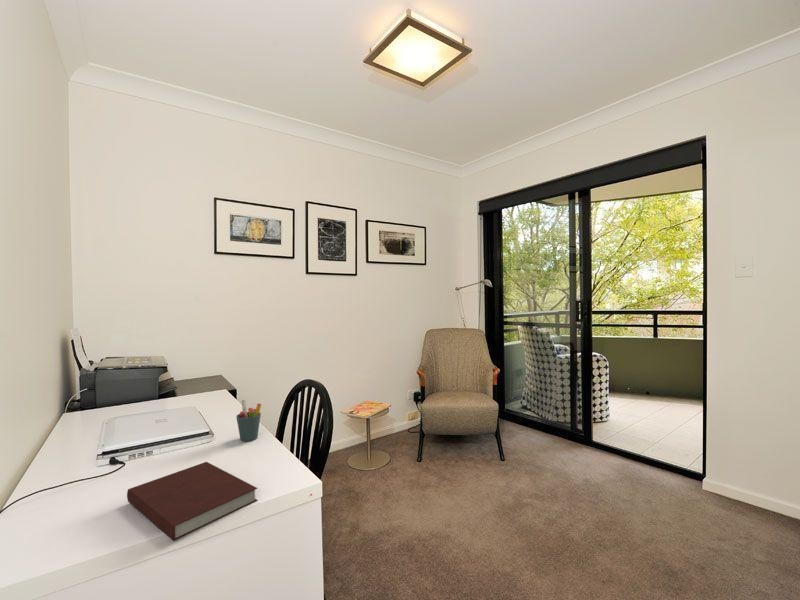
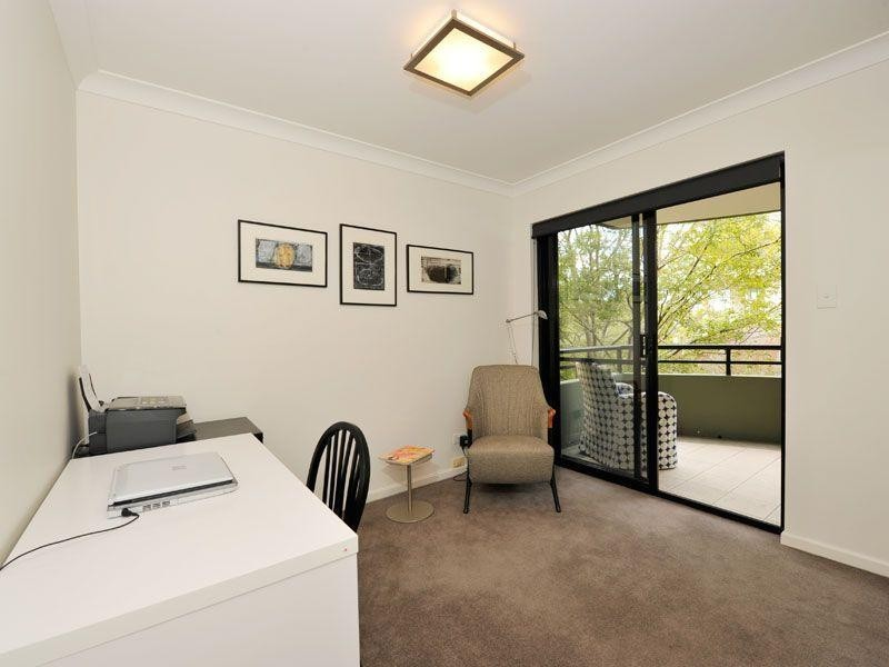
- pen holder [235,399,262,442]
- notebook [126,461,259,542]
